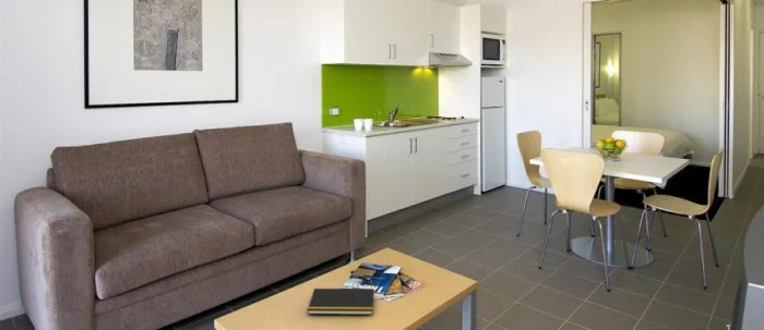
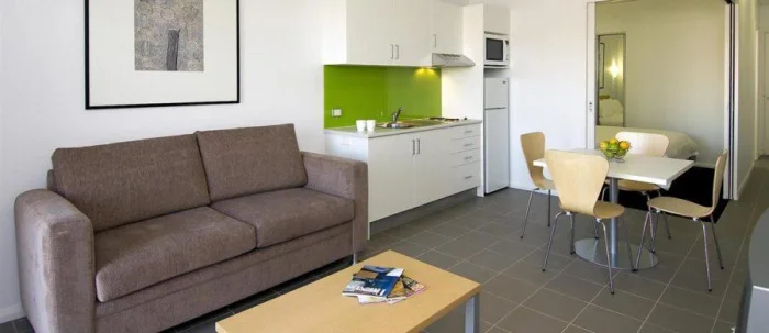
- notepad [307,288,375,316]
